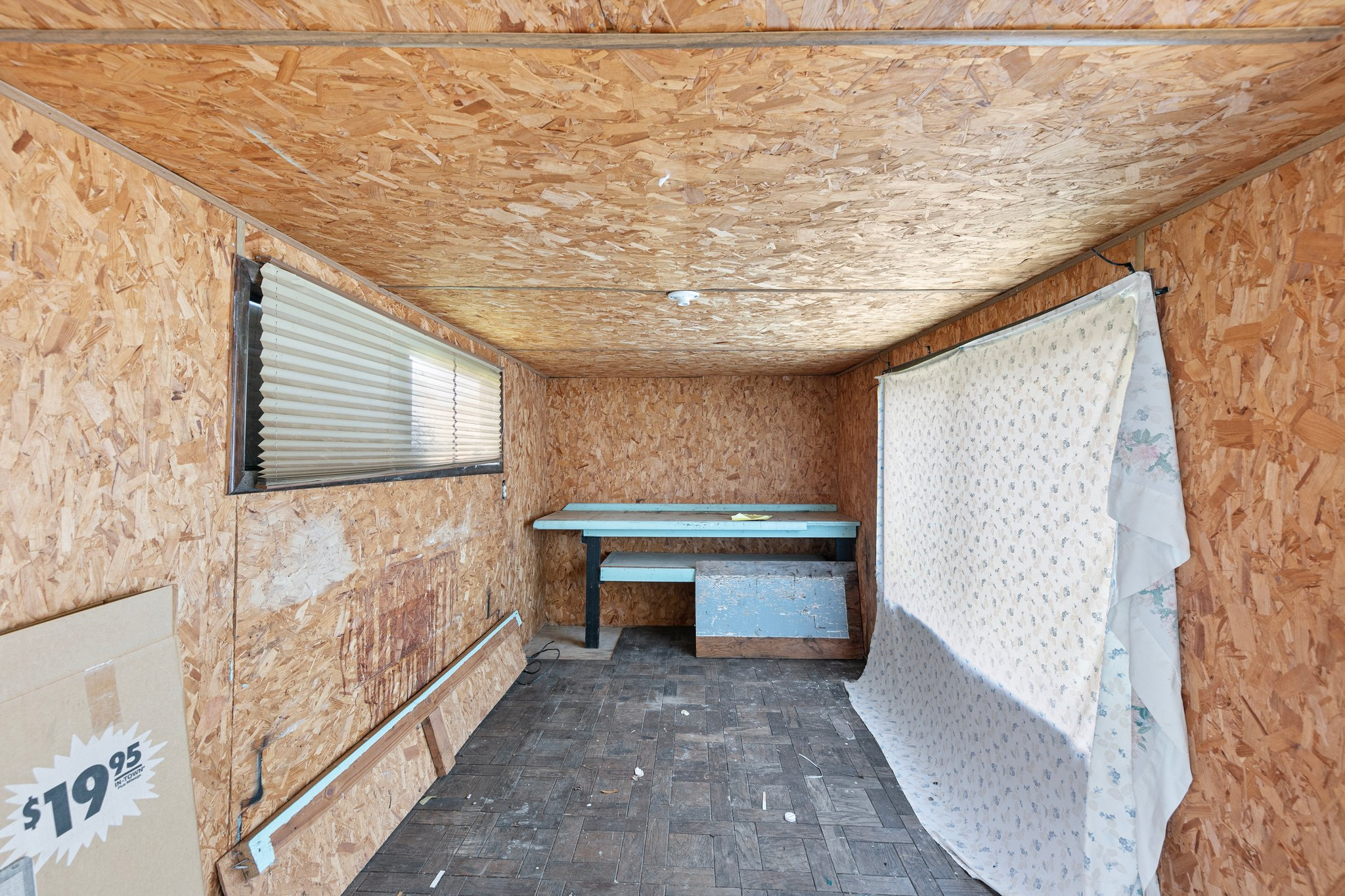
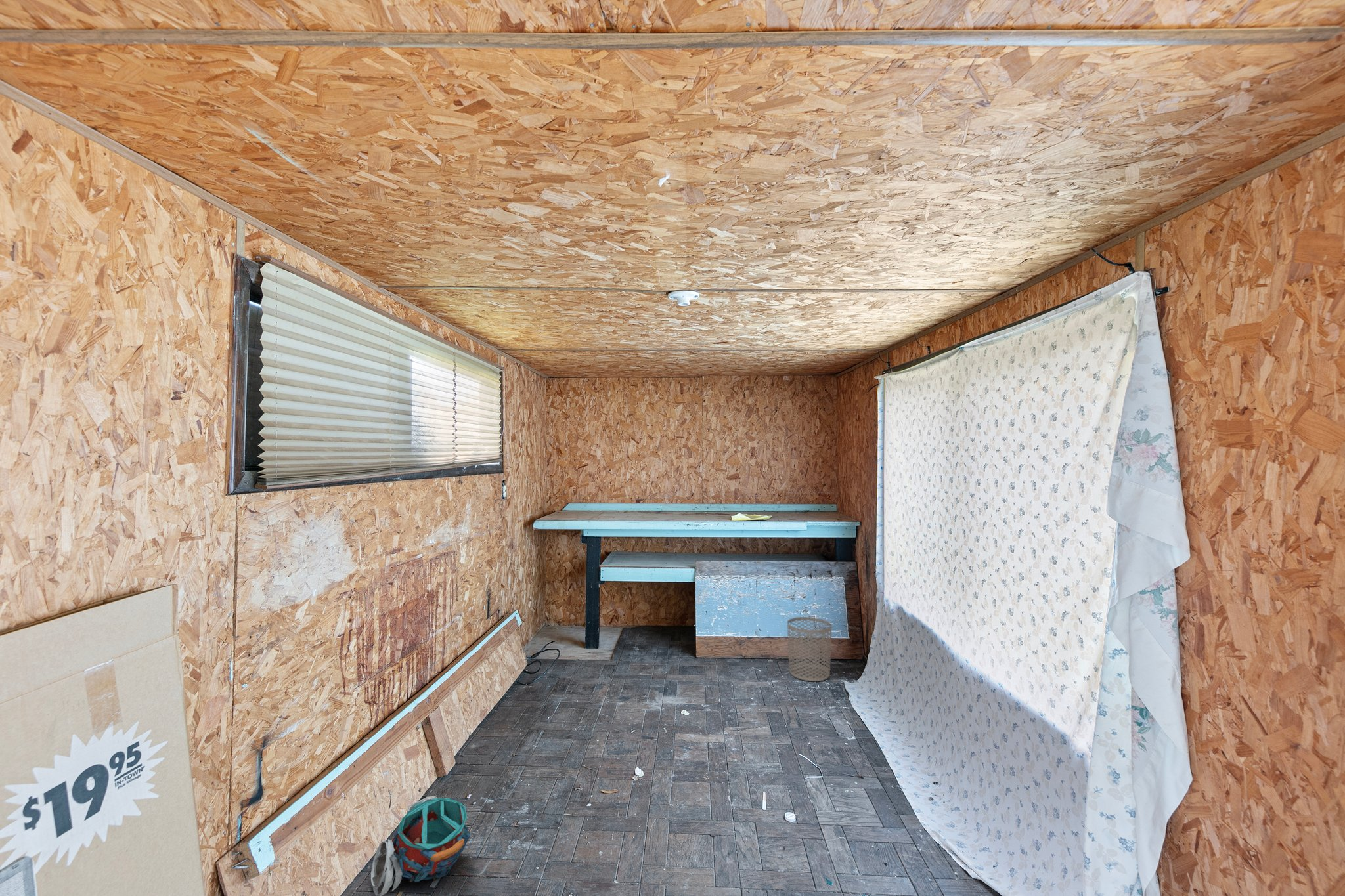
+ waste bin [787,616,833,682]
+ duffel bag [370,796,471,896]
